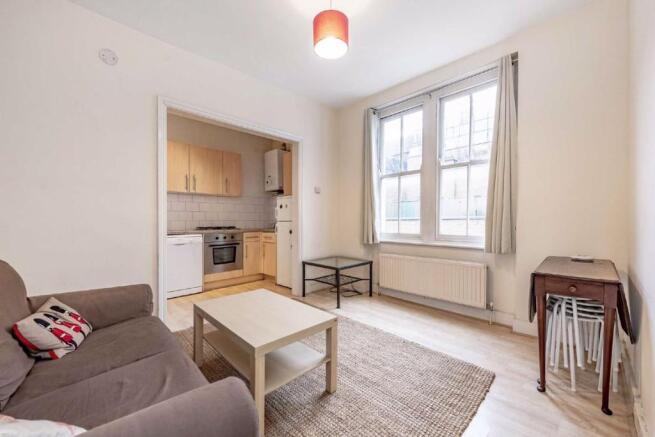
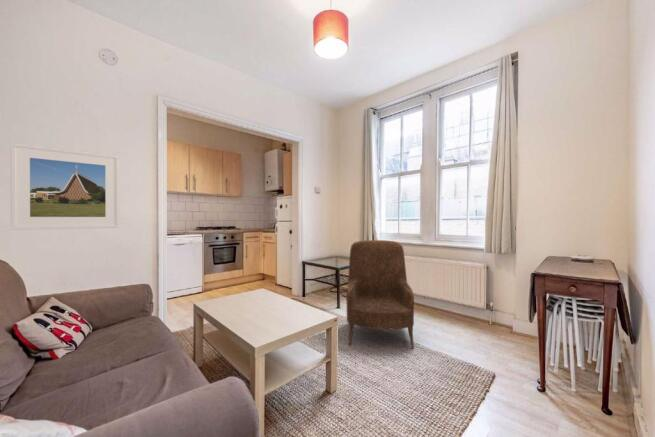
+ armchair [345,239,415,349]
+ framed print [9,142,121,231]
